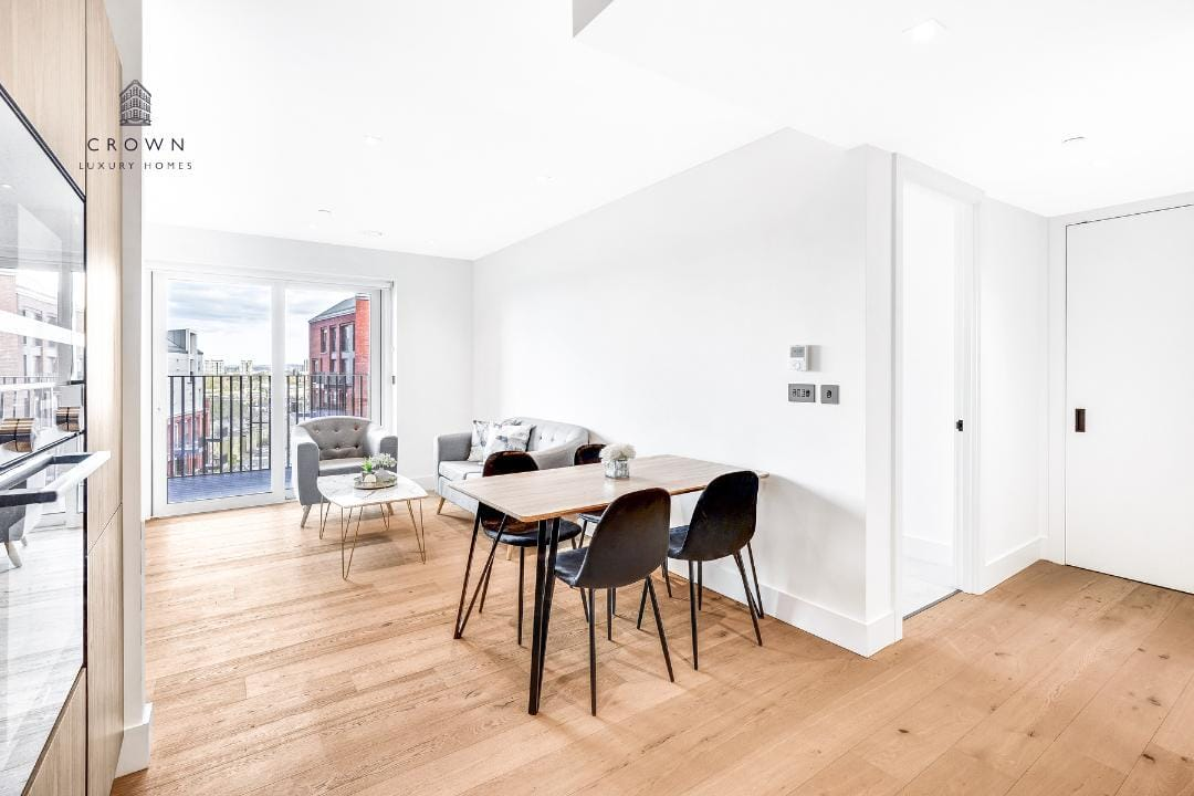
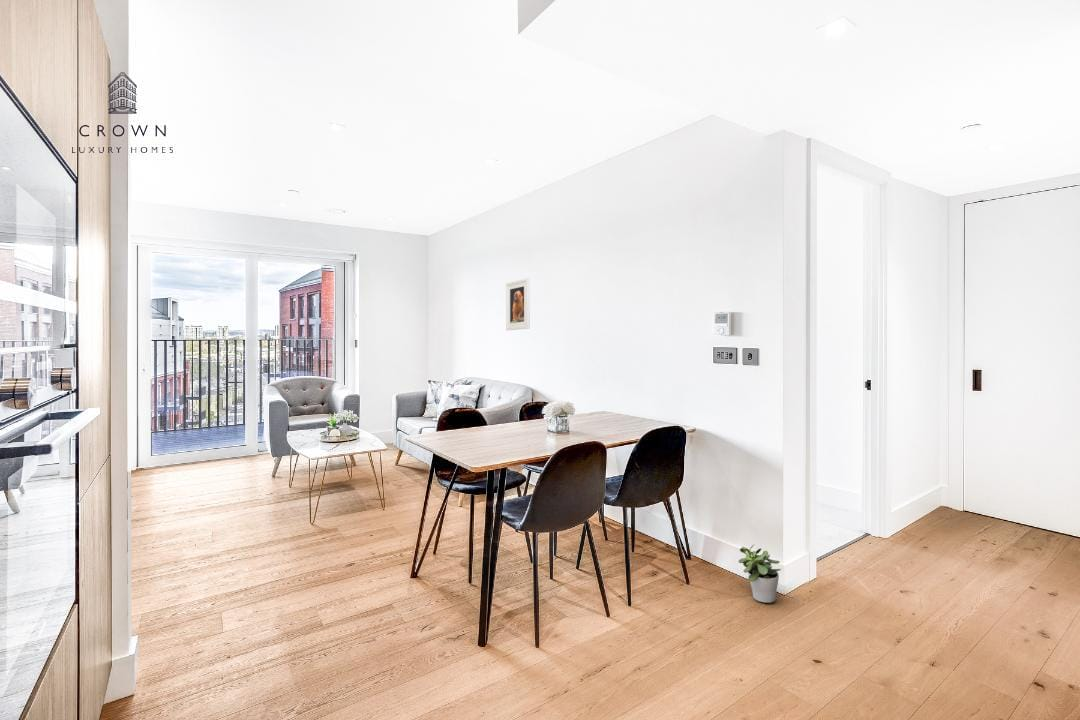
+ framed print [505,277,531,331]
+ potted plant [737,543,782,604]
